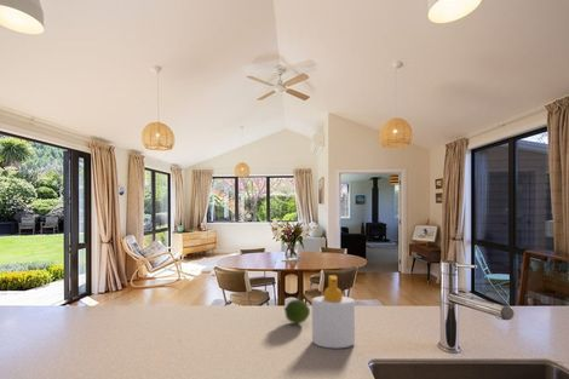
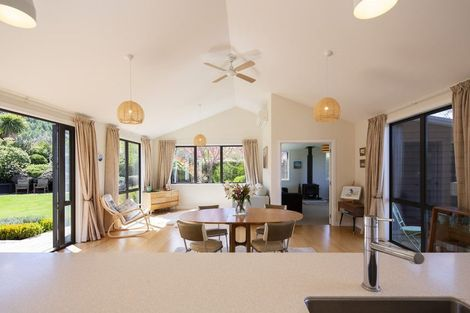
- soap bottle [311,274,356,349]
- fruit [283,298,311,325]
